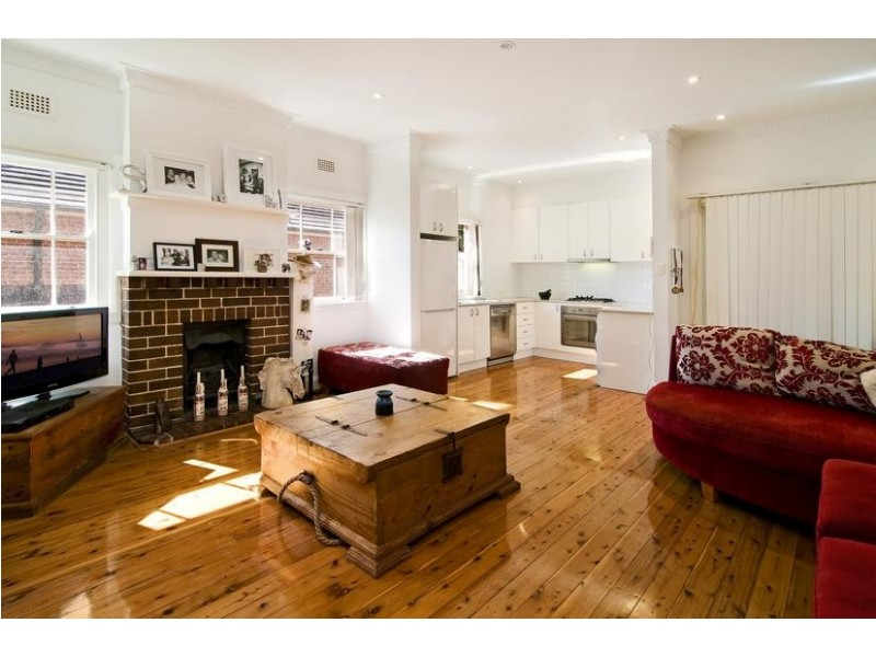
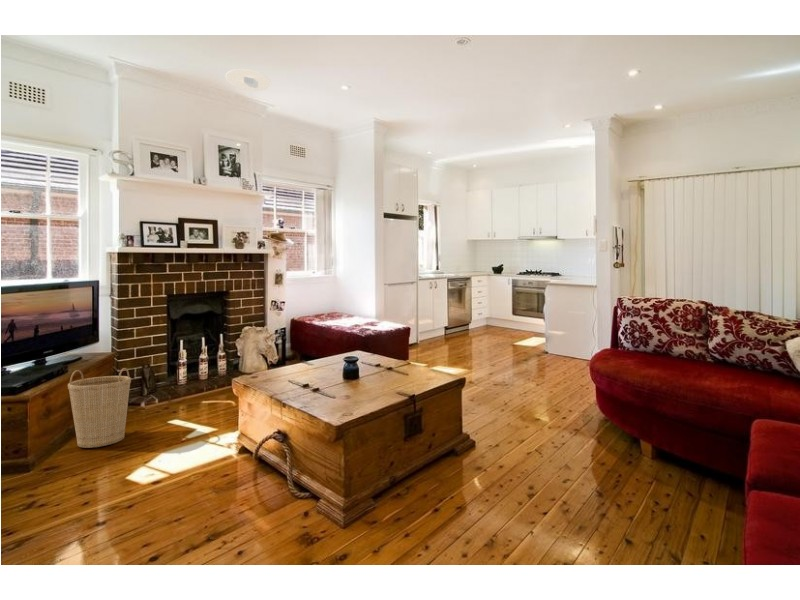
+ basket [67,367,132,449]
+ recessed light [224,68,272,92]
